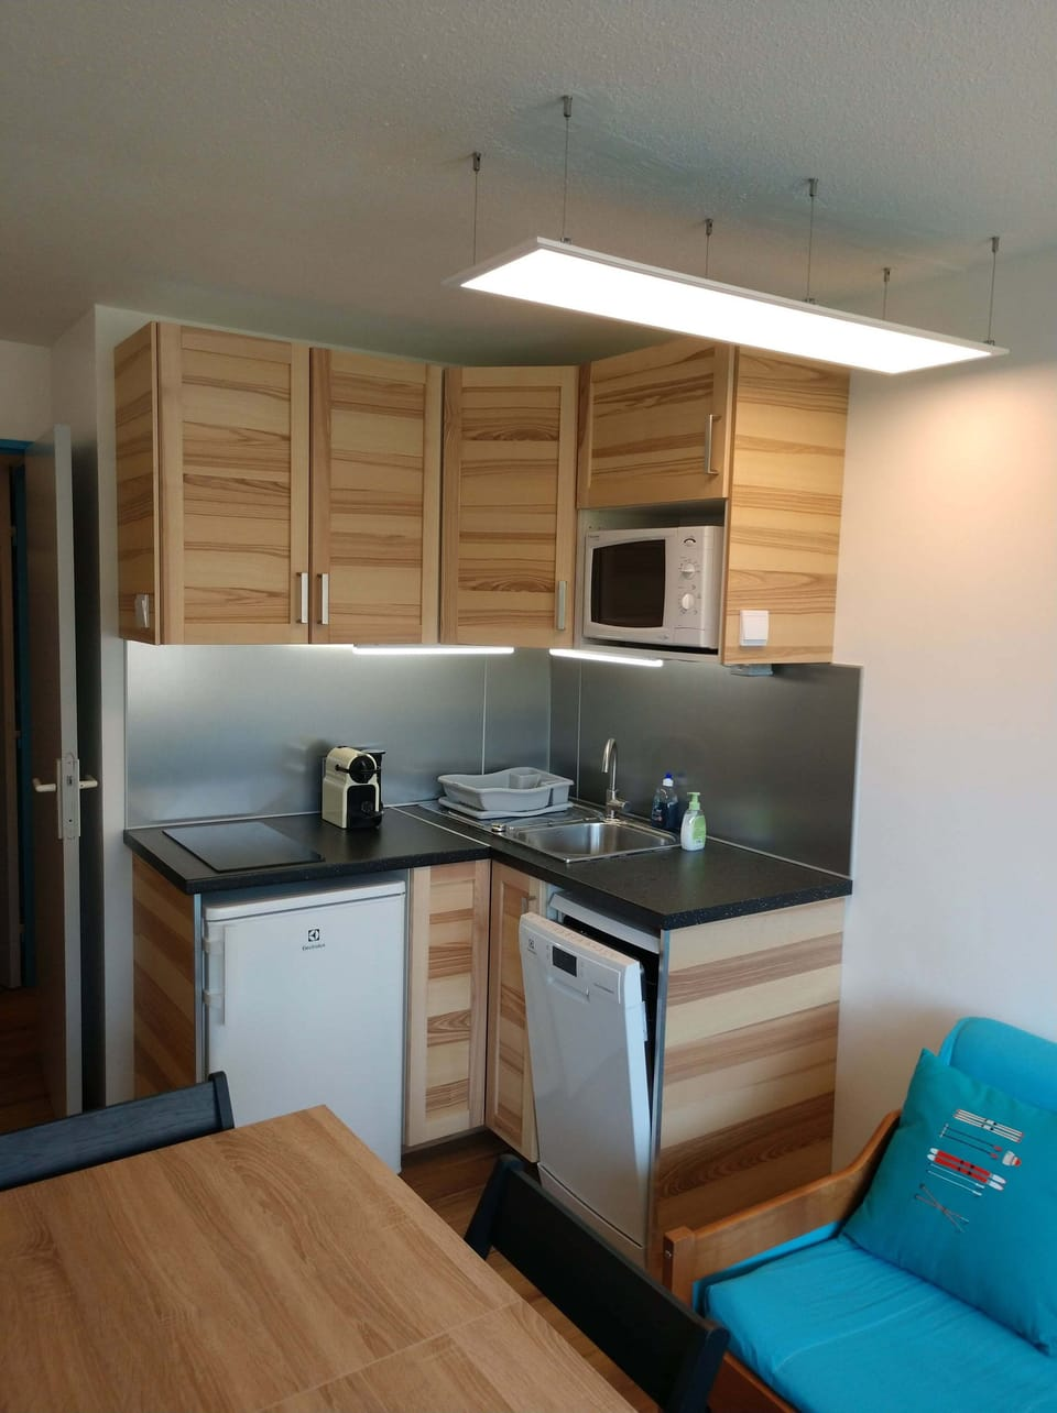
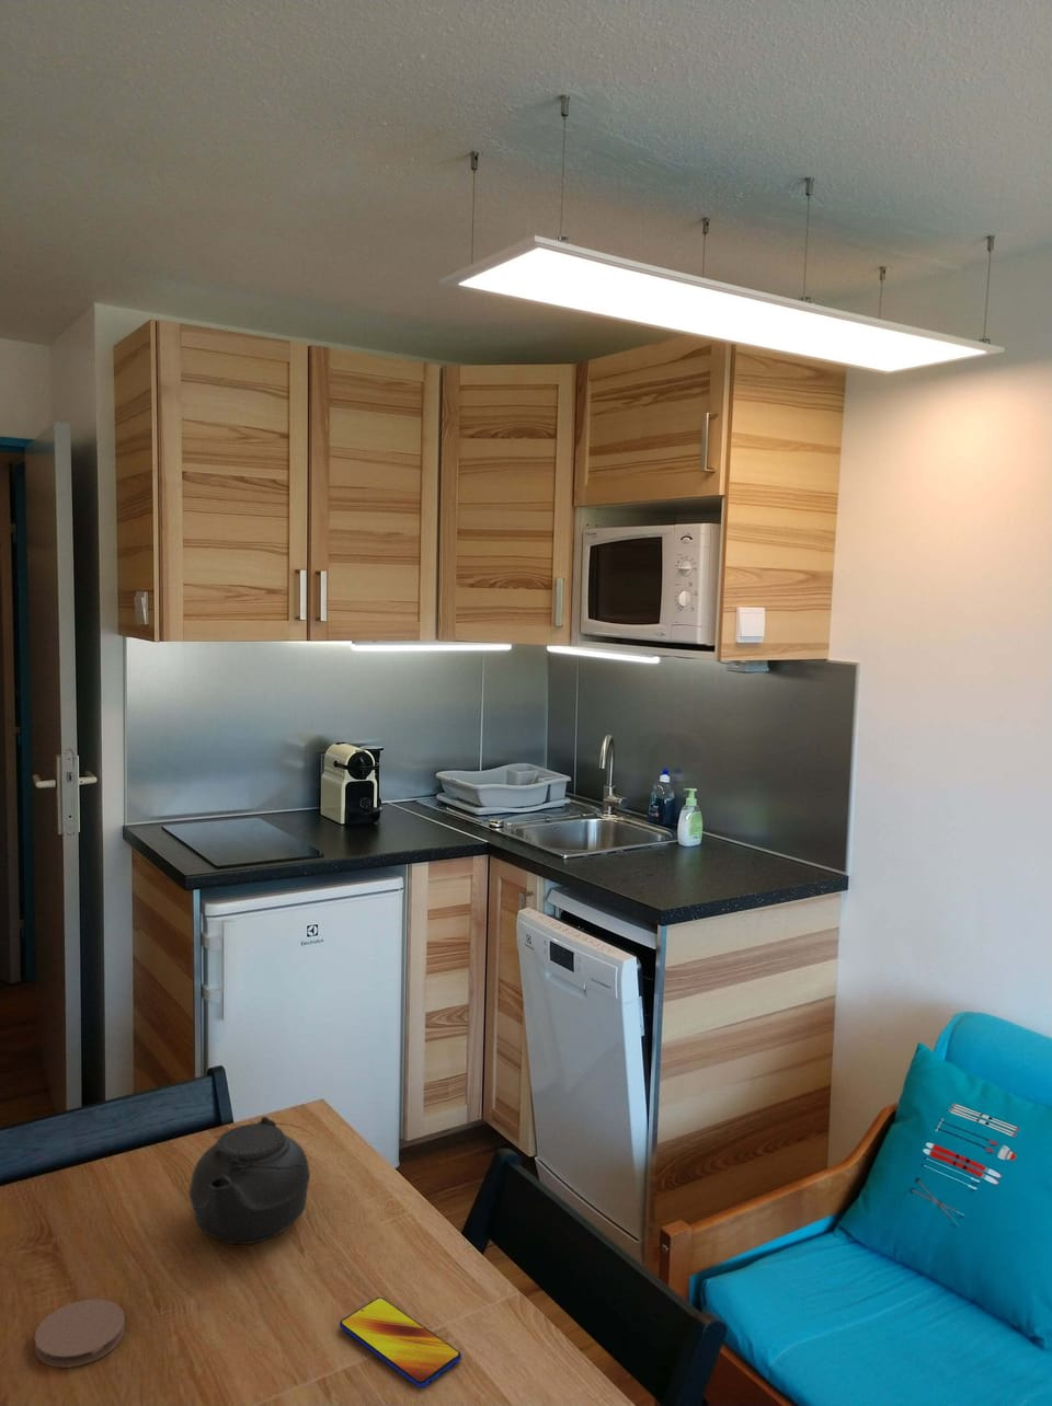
+ teapot [189,1116,320,1245]
+ smartphone [338,1297,462,1388]
+ coaster [34,1298,126,1368]
